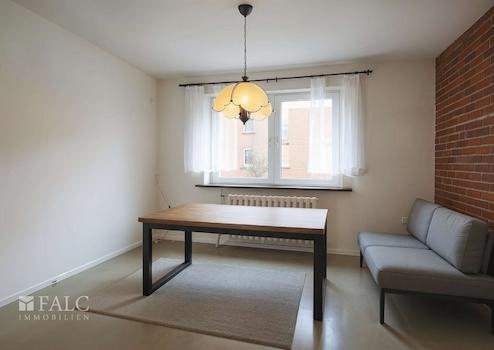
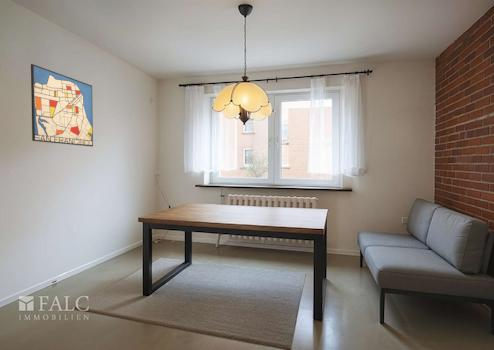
+ wall art [30,63,94,147]
